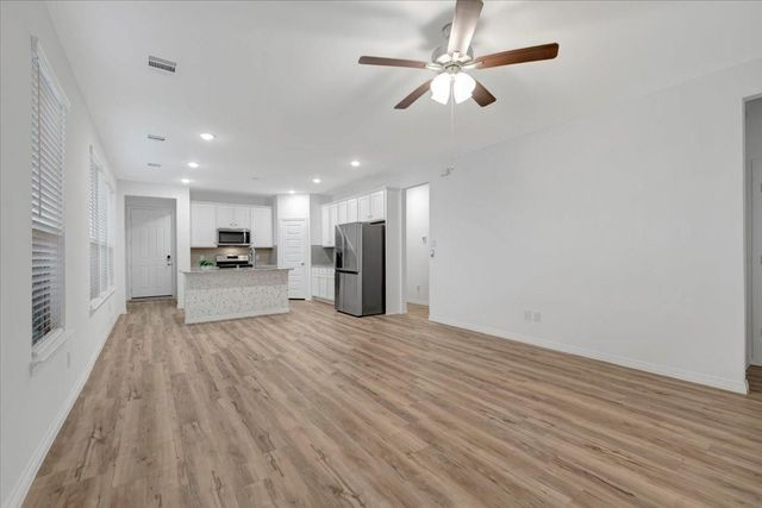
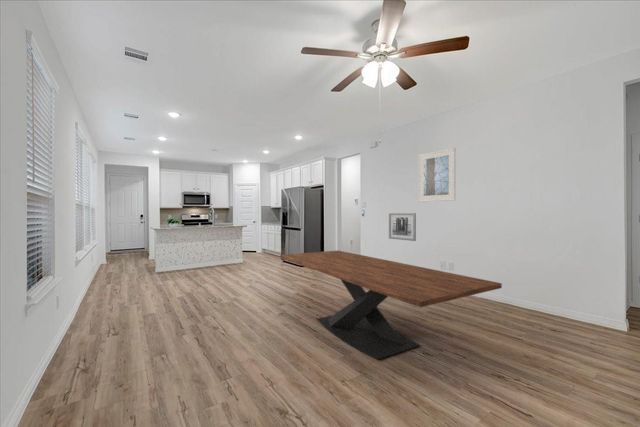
+ dining table [279,249,503,361]
+ wall art [388,212,417,242]
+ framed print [417,147,456,203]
